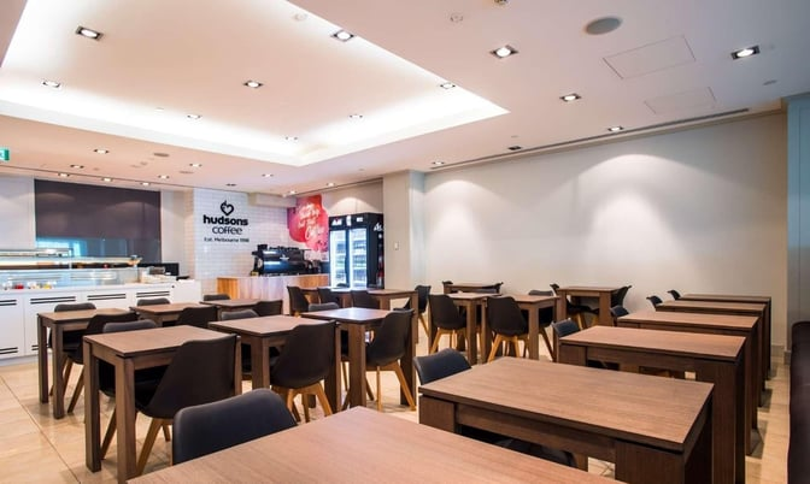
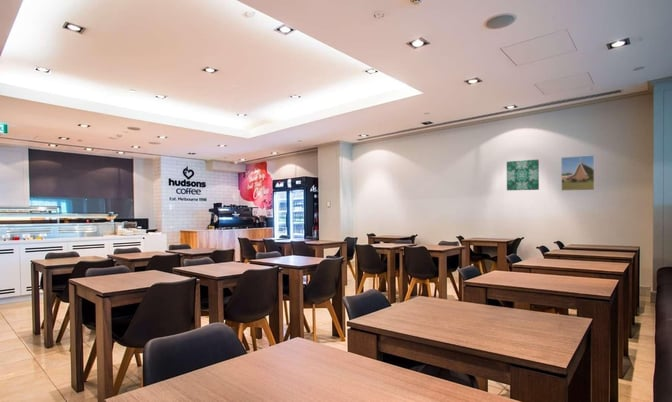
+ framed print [560,154,596,192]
+ wall art [506,159,540,191]
